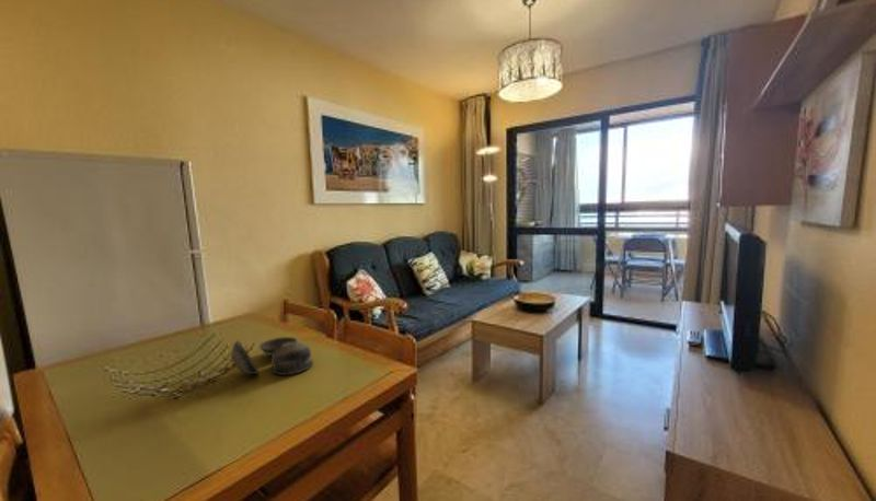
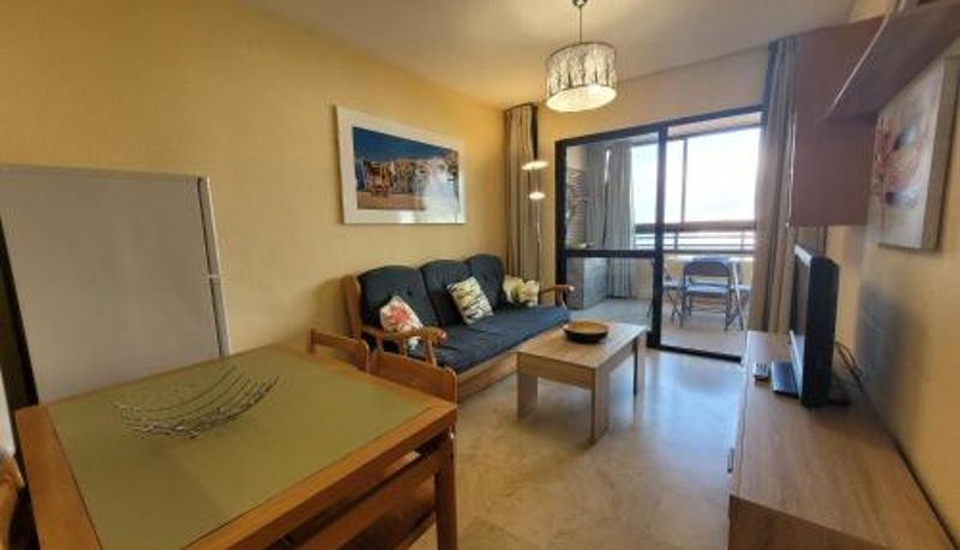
- decorative bowl [230,336,314,376]
